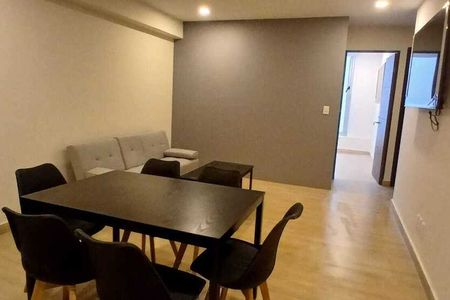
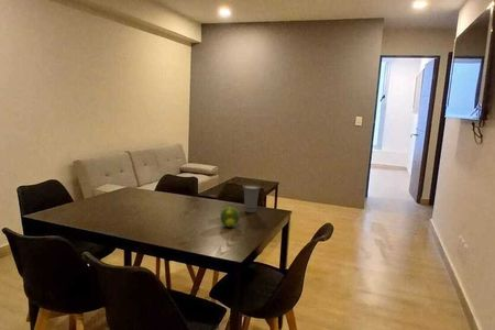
+ cup [242,184,262,213]
+ fruit [219,206,241,228]
